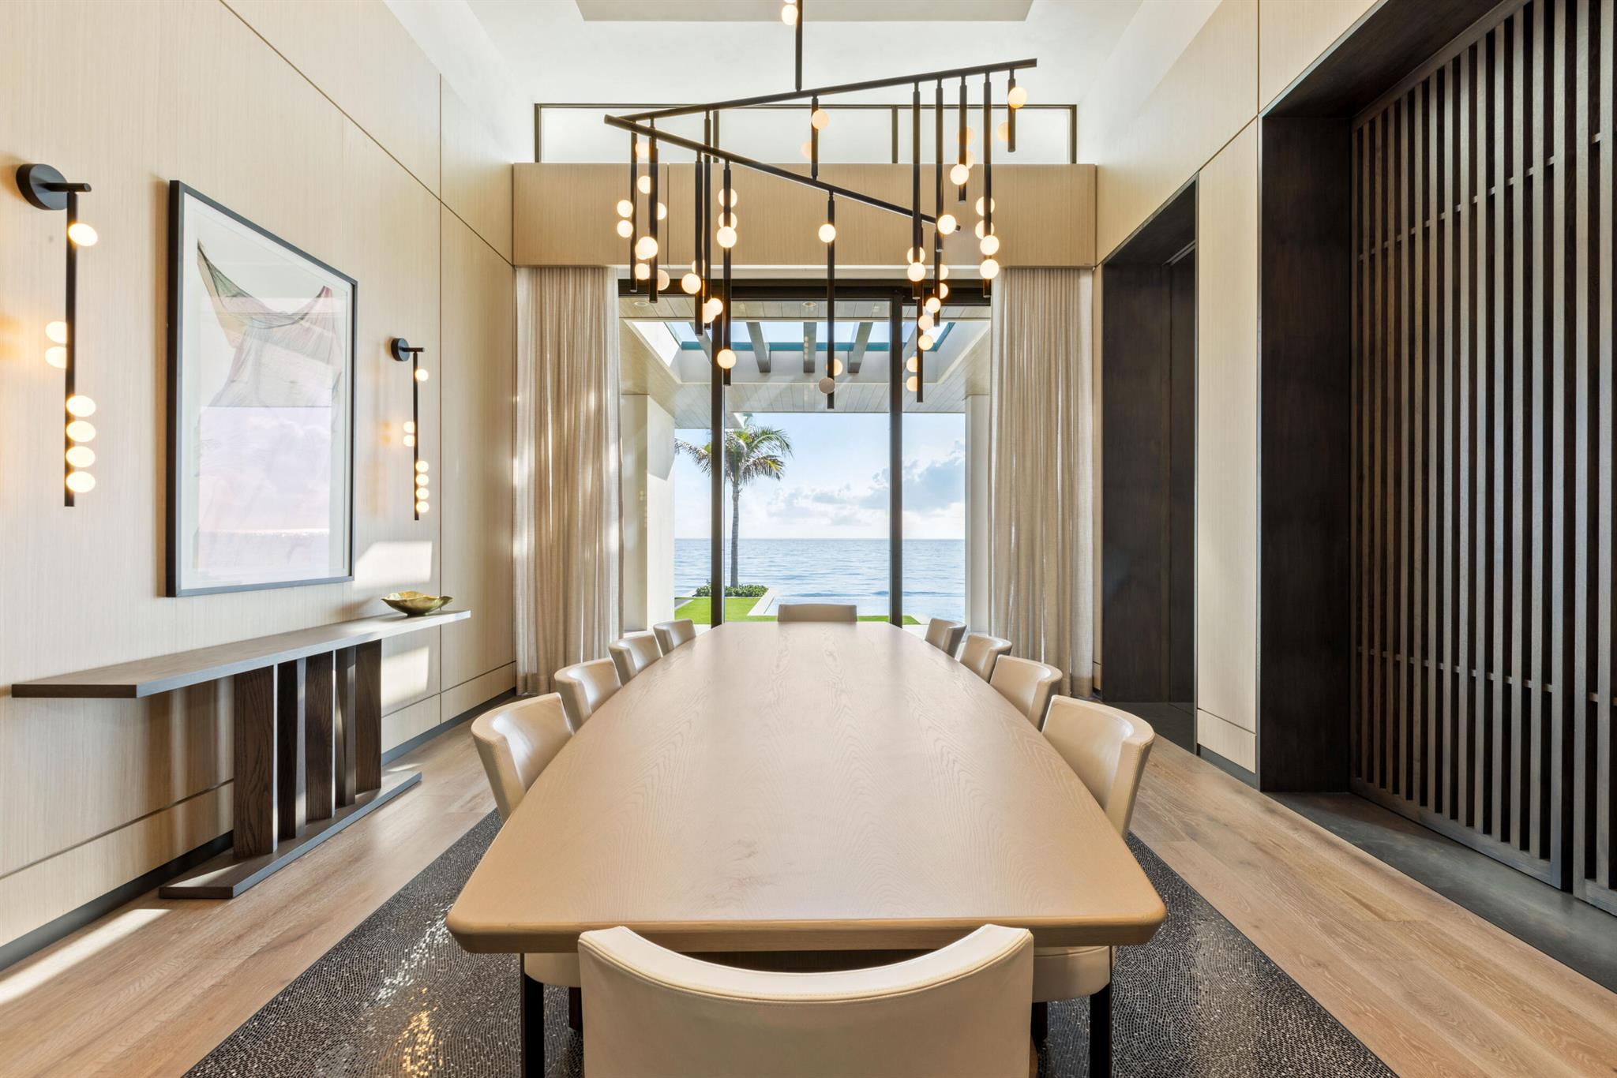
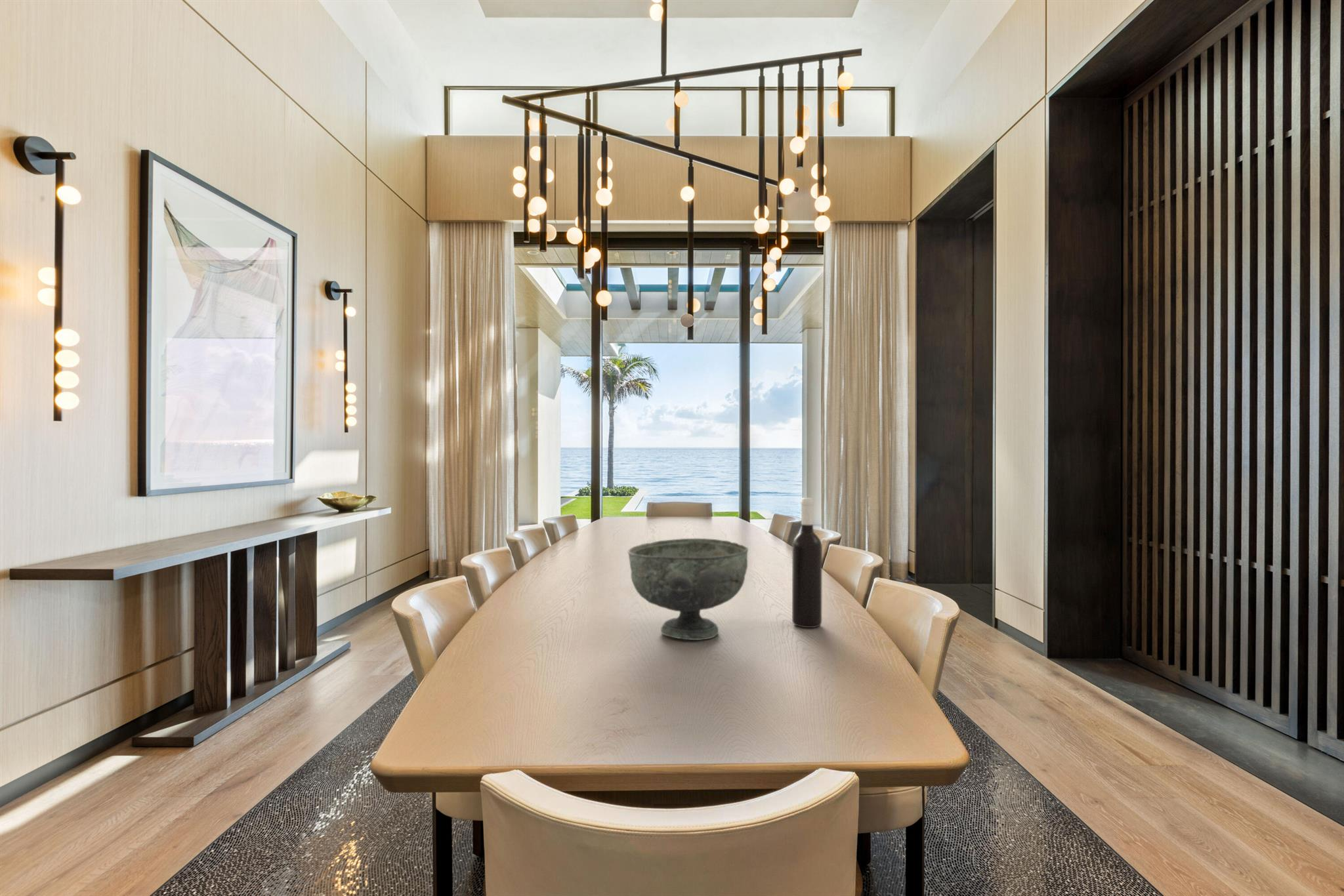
+ decorative bowl [627,538,749,641]
+ wine bottle [791,497,823,628]
